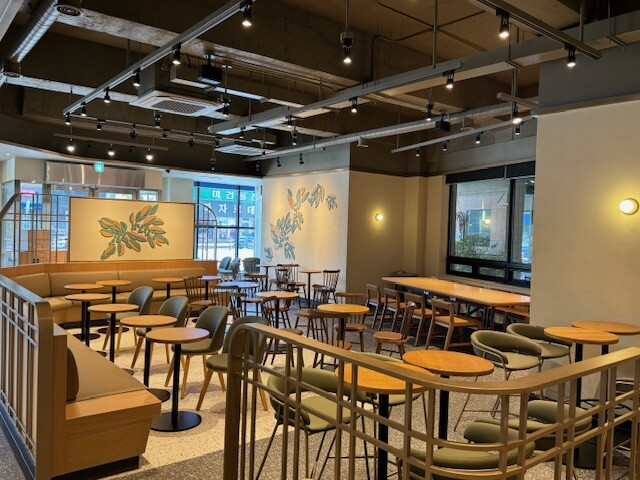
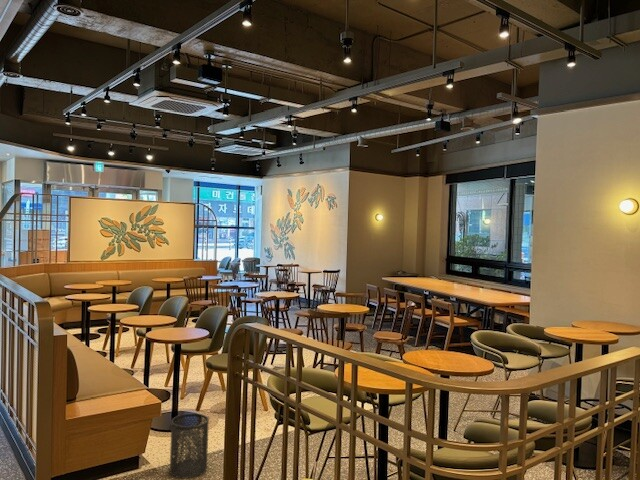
+ trash can [169,412,210,480]
